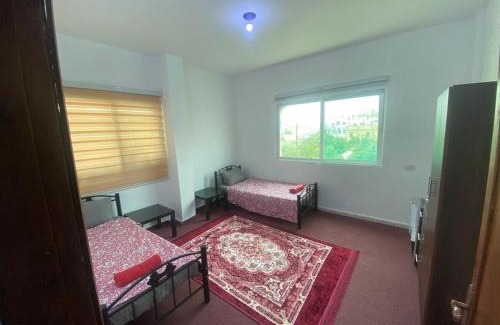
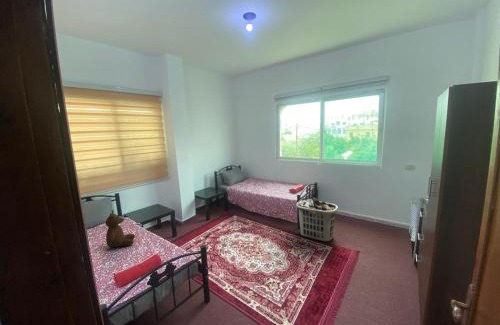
+ clothes hamper [295,197,339,243]
+ teddy bear [104,209,136,248]
